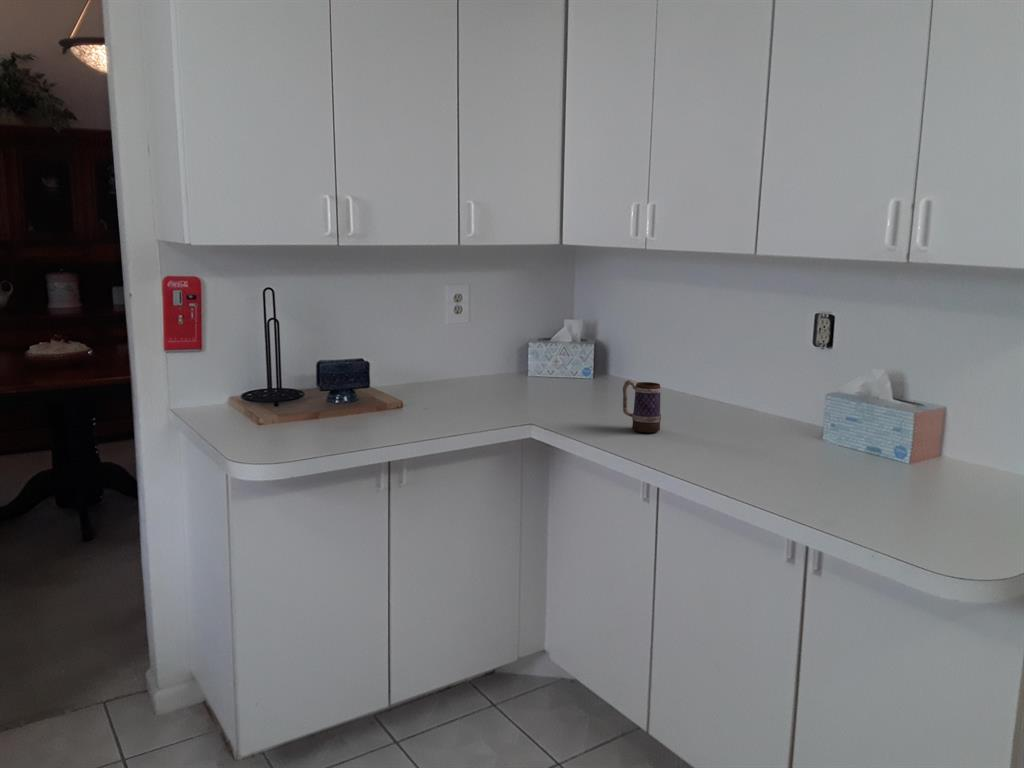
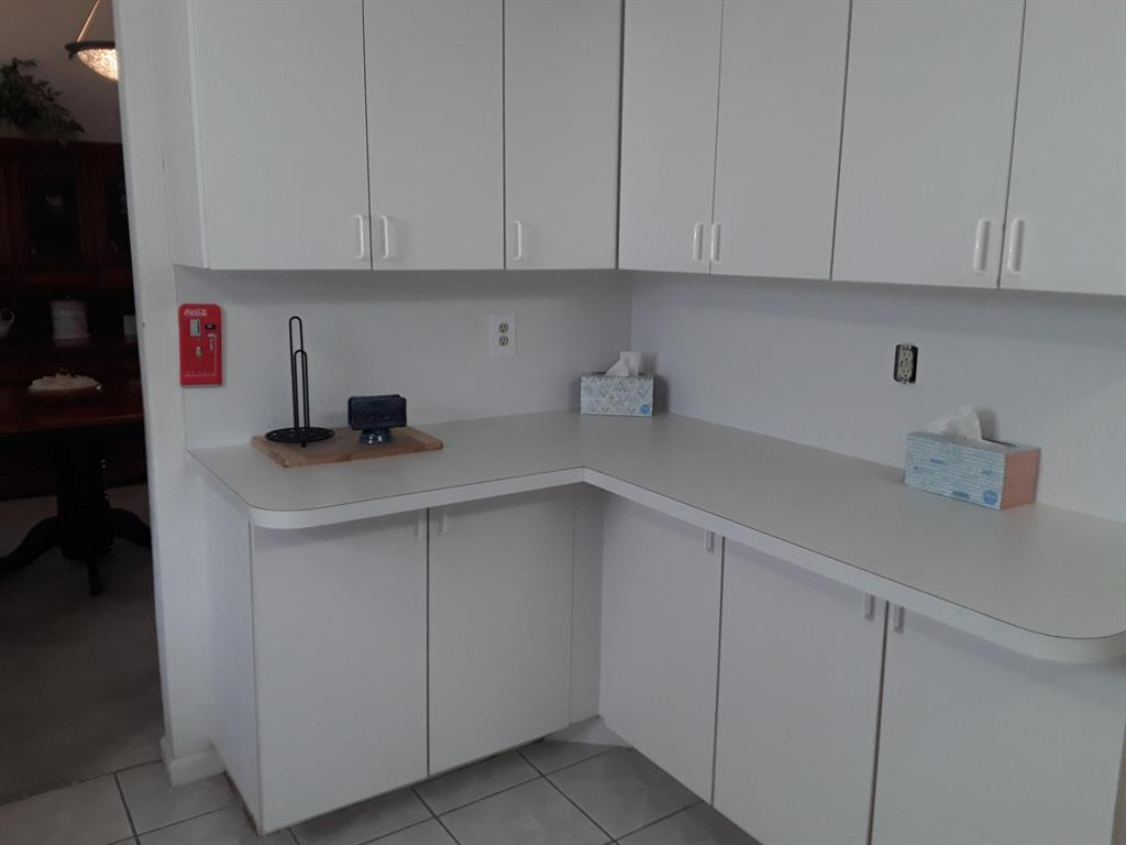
- mug [622,379,662,434]
